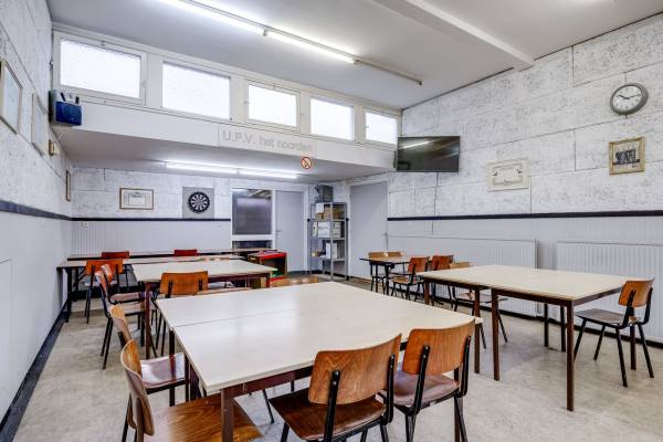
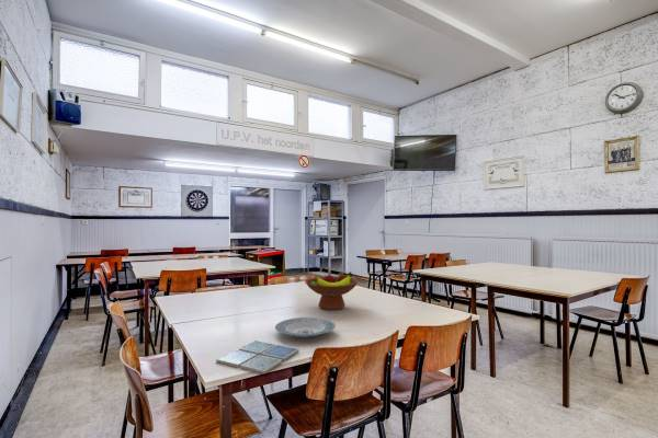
+ fruit bowl [304,270,360,311]
+ drink coaster [215,339,300,374]
+ plate [274,316,337,338]
